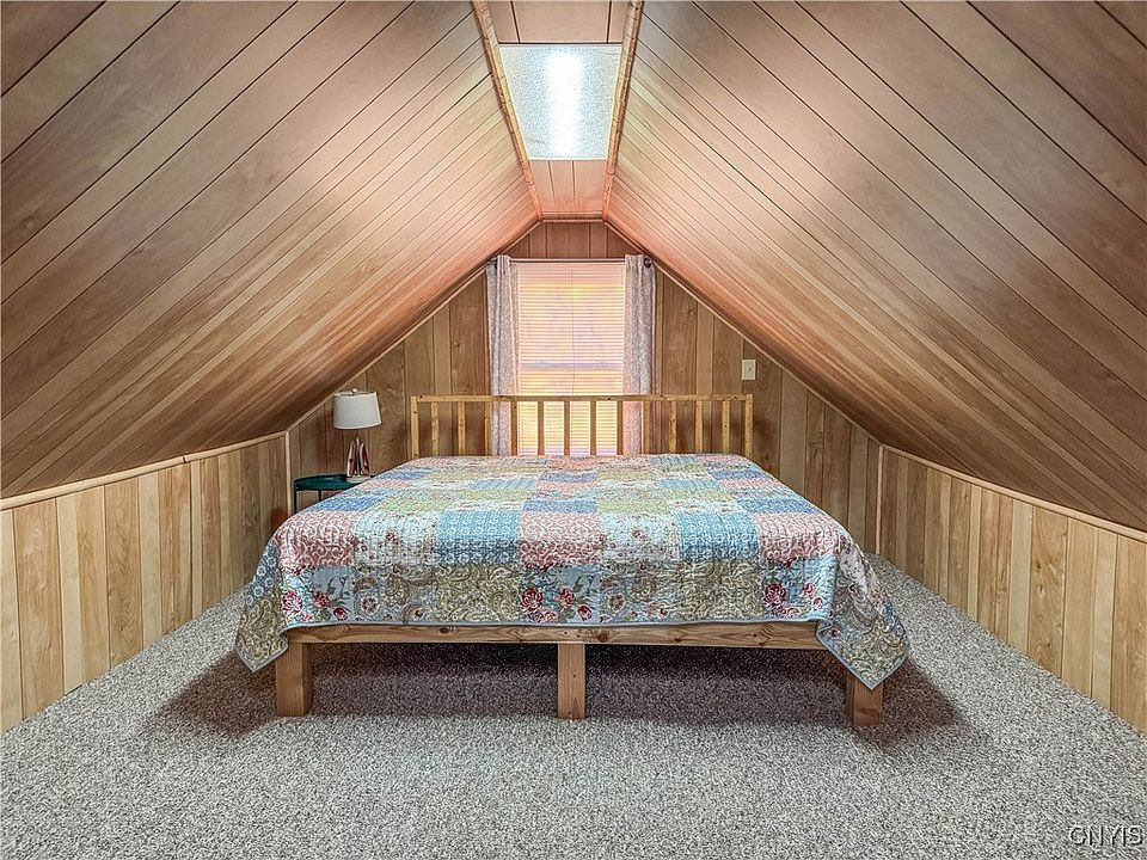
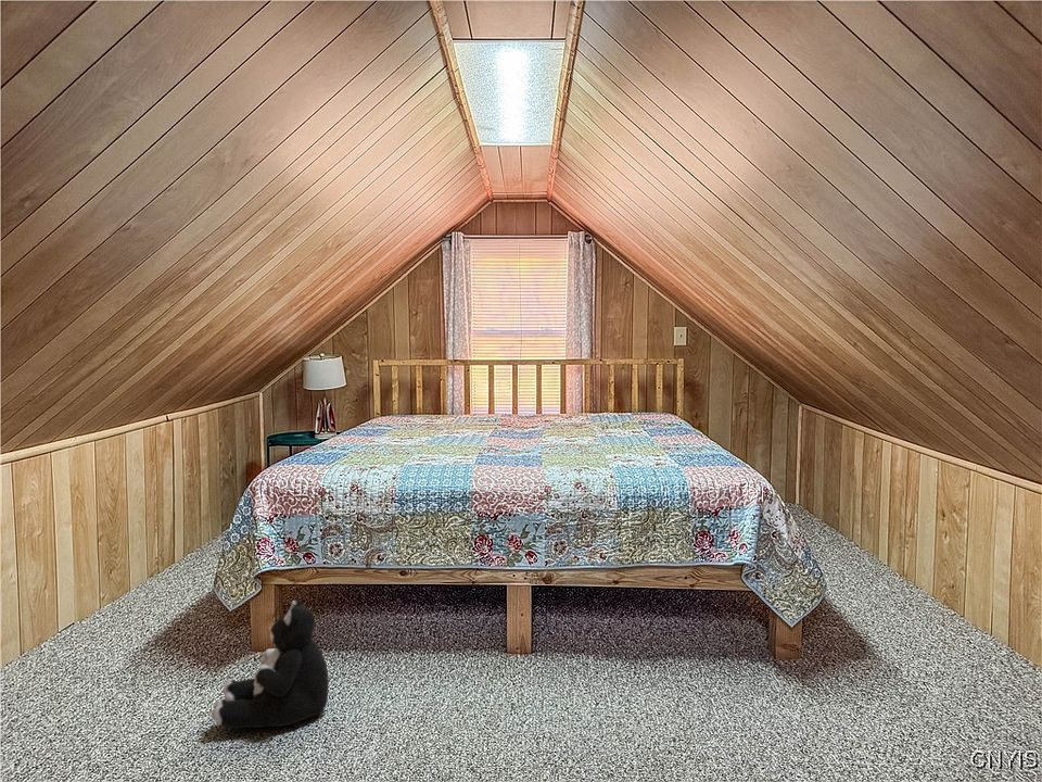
+ plush toy [211,598,330,730]
